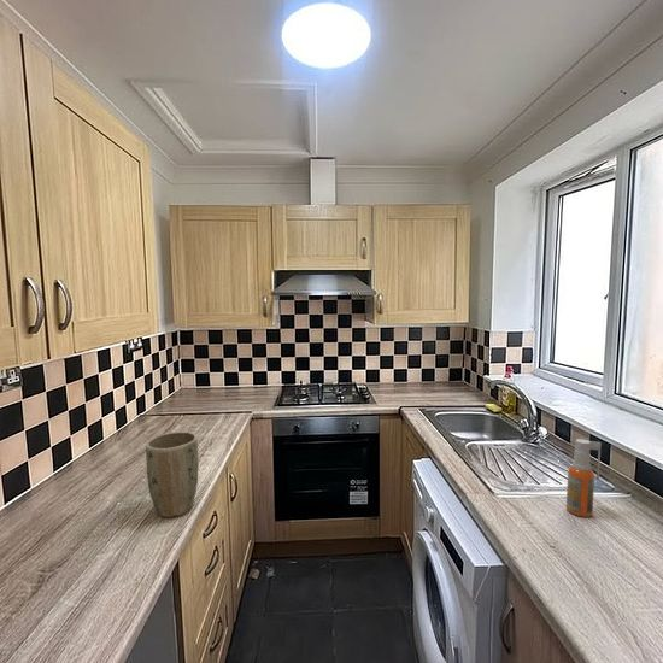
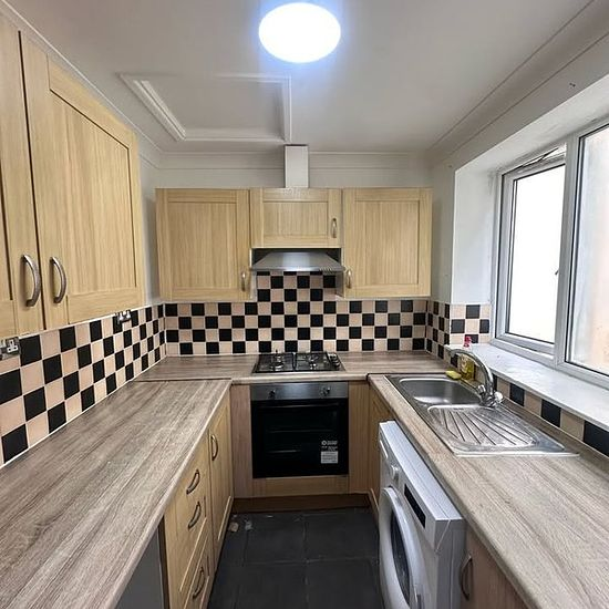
- spray bottle [565,438,603,518]
- plant pot [145,430,200,518]
